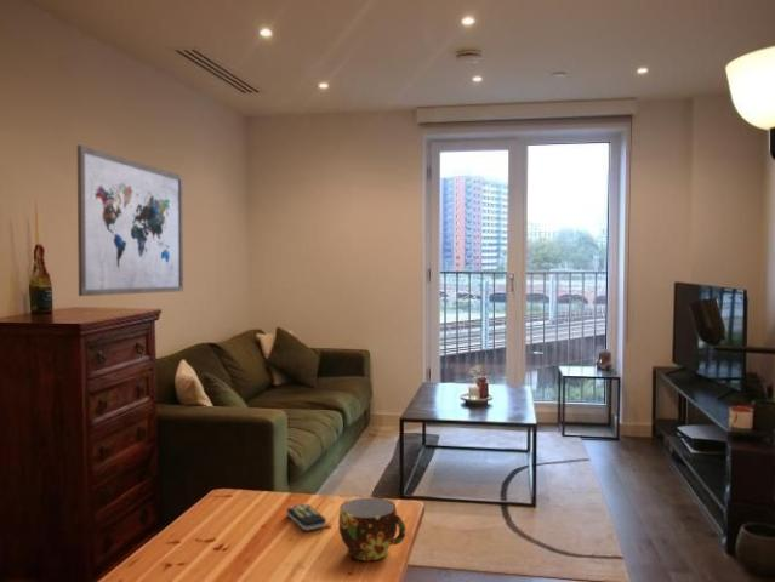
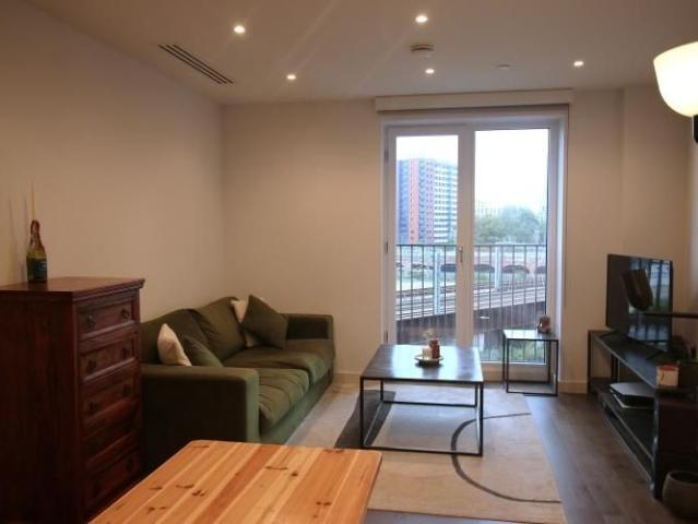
- remote control [286,502,327,531]
- cup [337,496,406,561]
- wall art [76,143,184,297]
